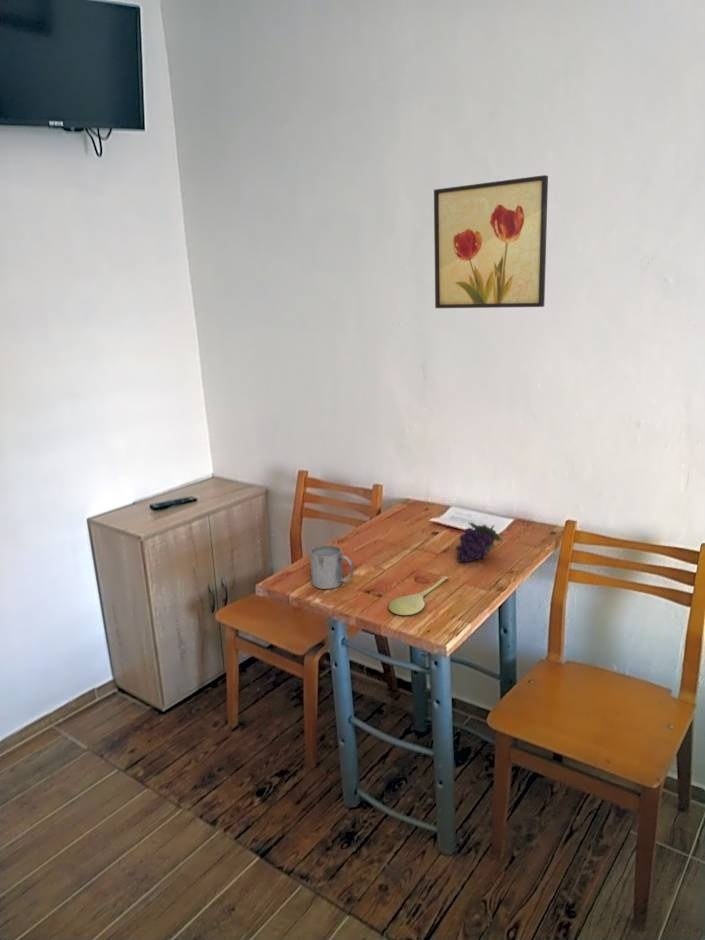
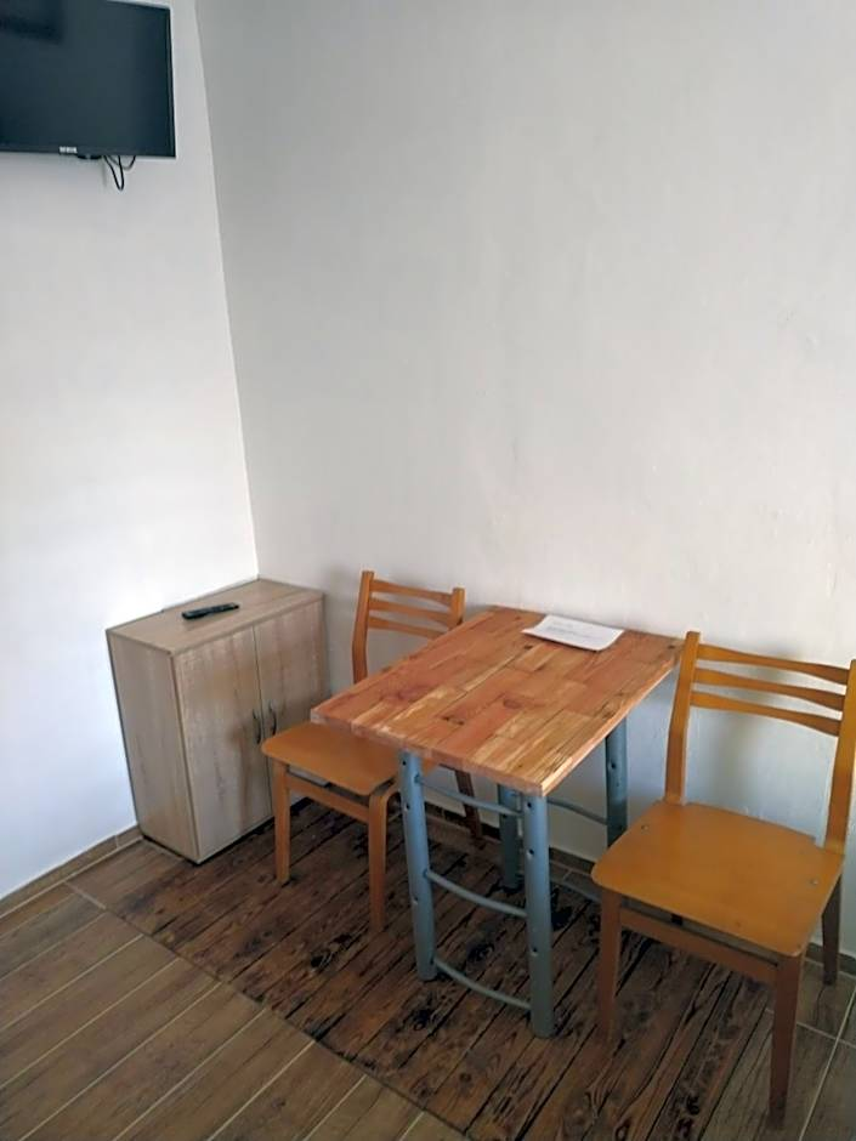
- wall art [433,174,549,309]
- mug [309,544,355,590]
- fruit [455,521,504,563]
- spoon [388,576,449,616]
